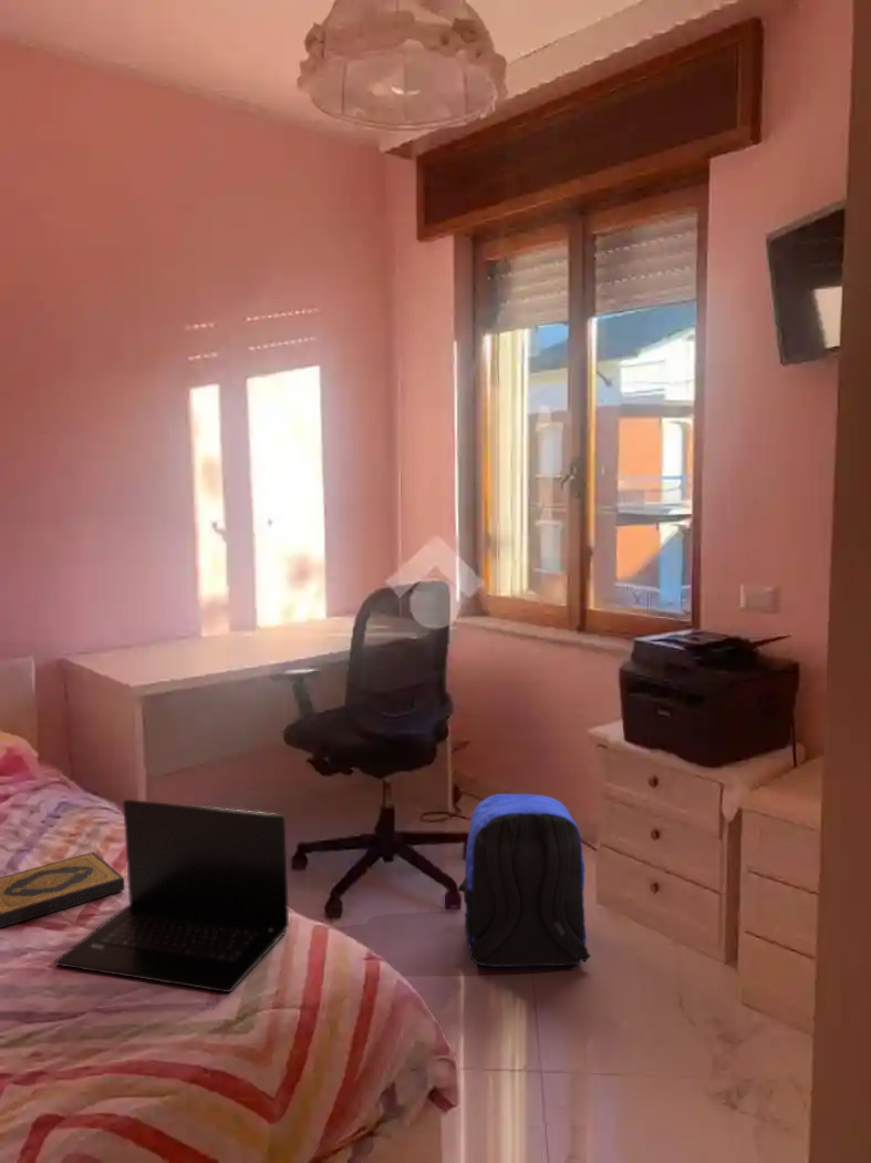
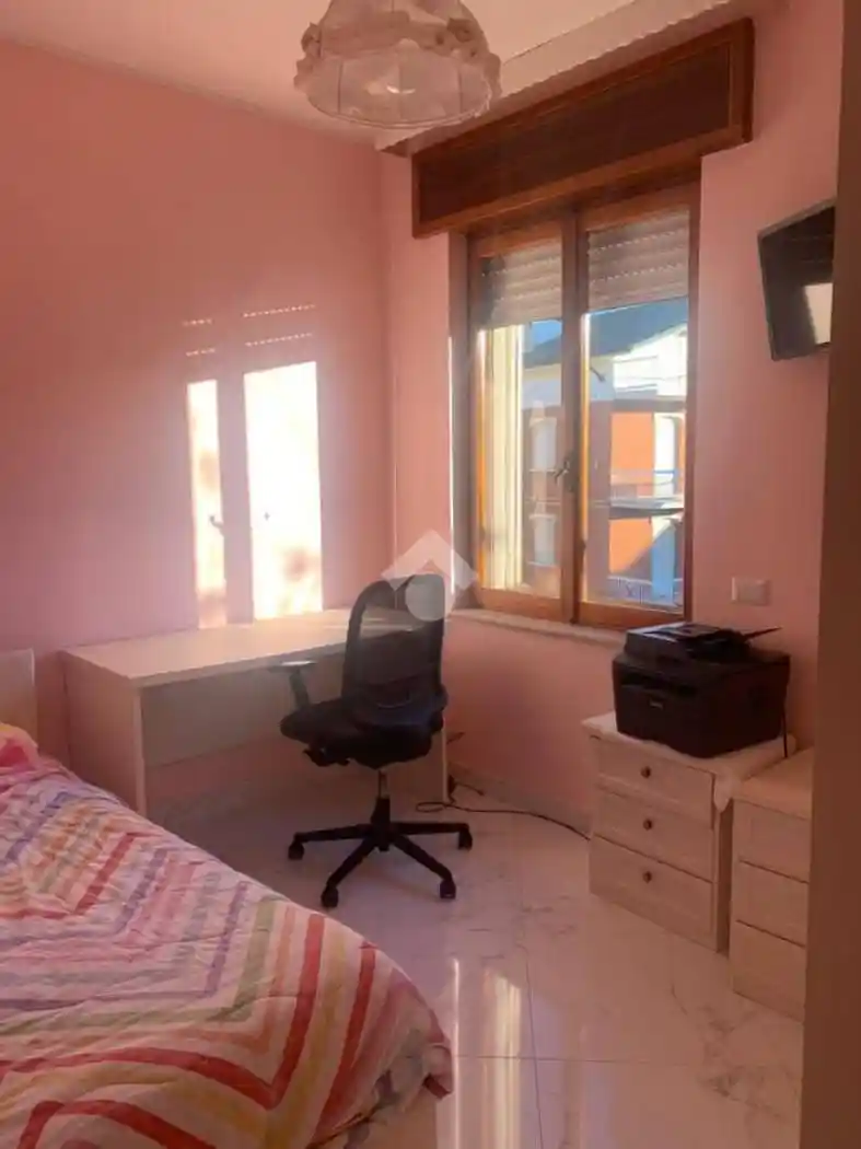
- backpack [456,793,592,968]
- laptop [54,799,290,994]
- hardback book [0,851,125,929]
